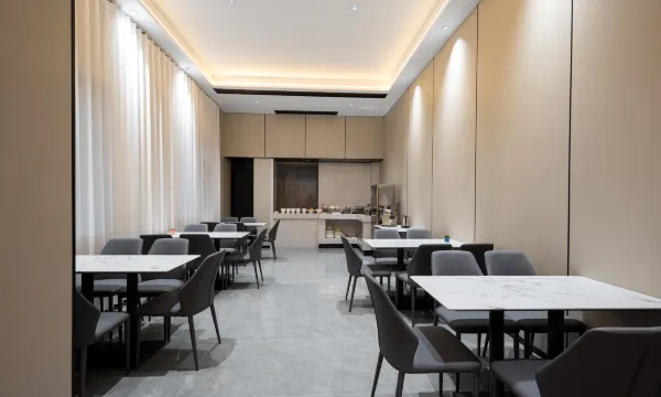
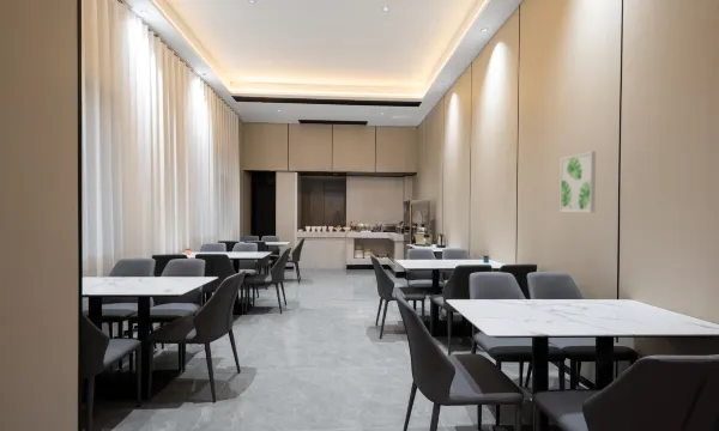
+ wall art [558,150,597,213]
